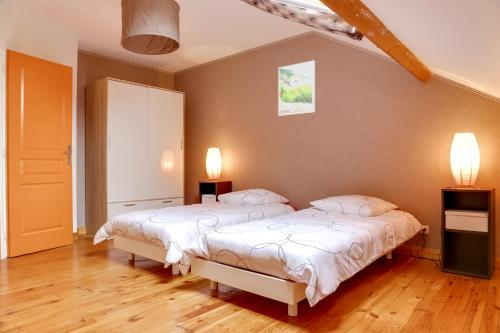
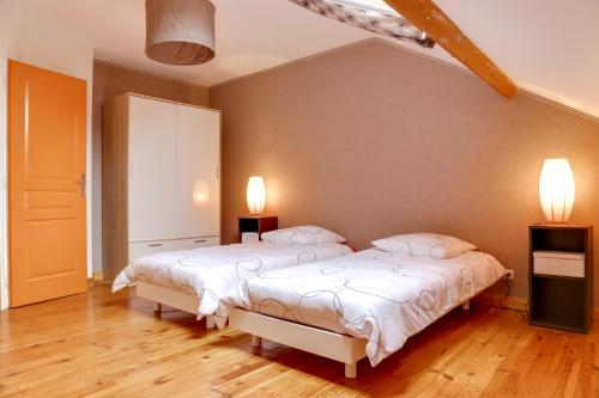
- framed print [277,59,316,117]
